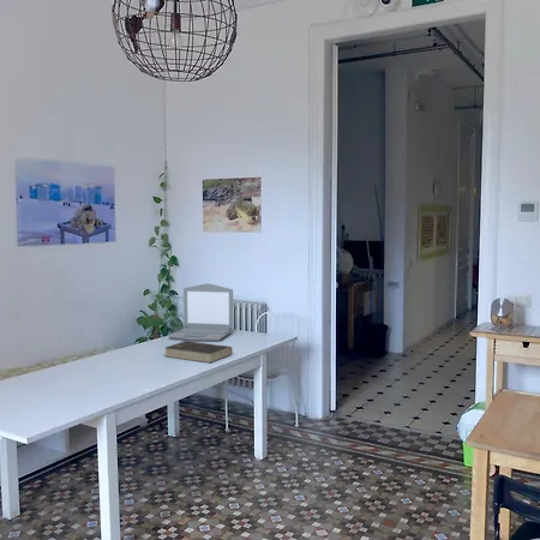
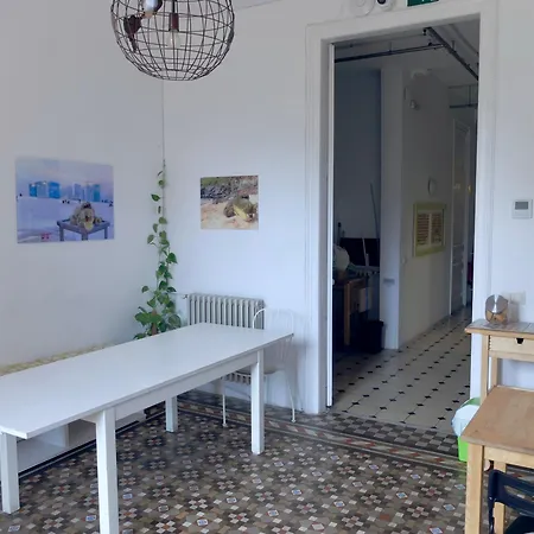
- book [164,340,233,364]
- laptop [167,283,235,342]
